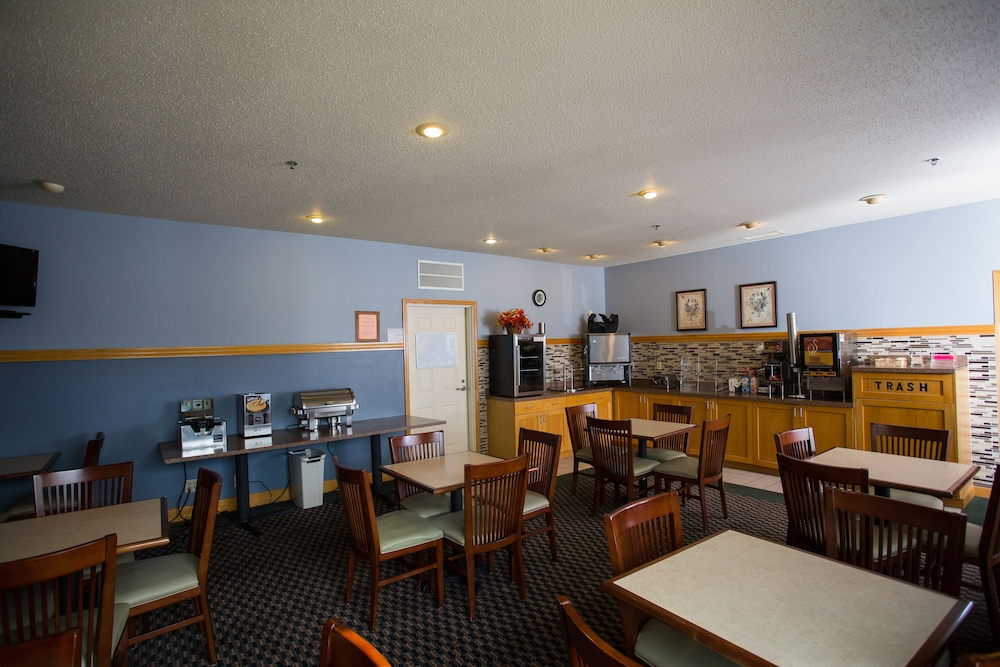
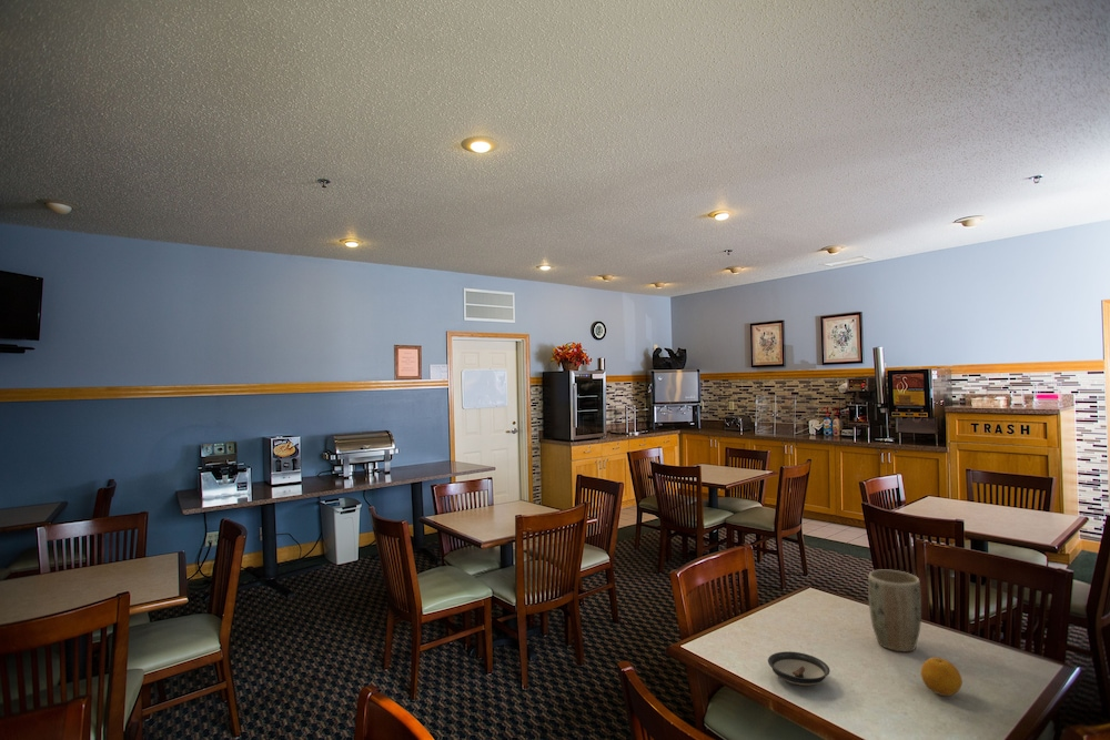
+ saucer [767,650,831,687]
+ fruit [920,657,963,697]
+ plant pot [867,569,922,652]
